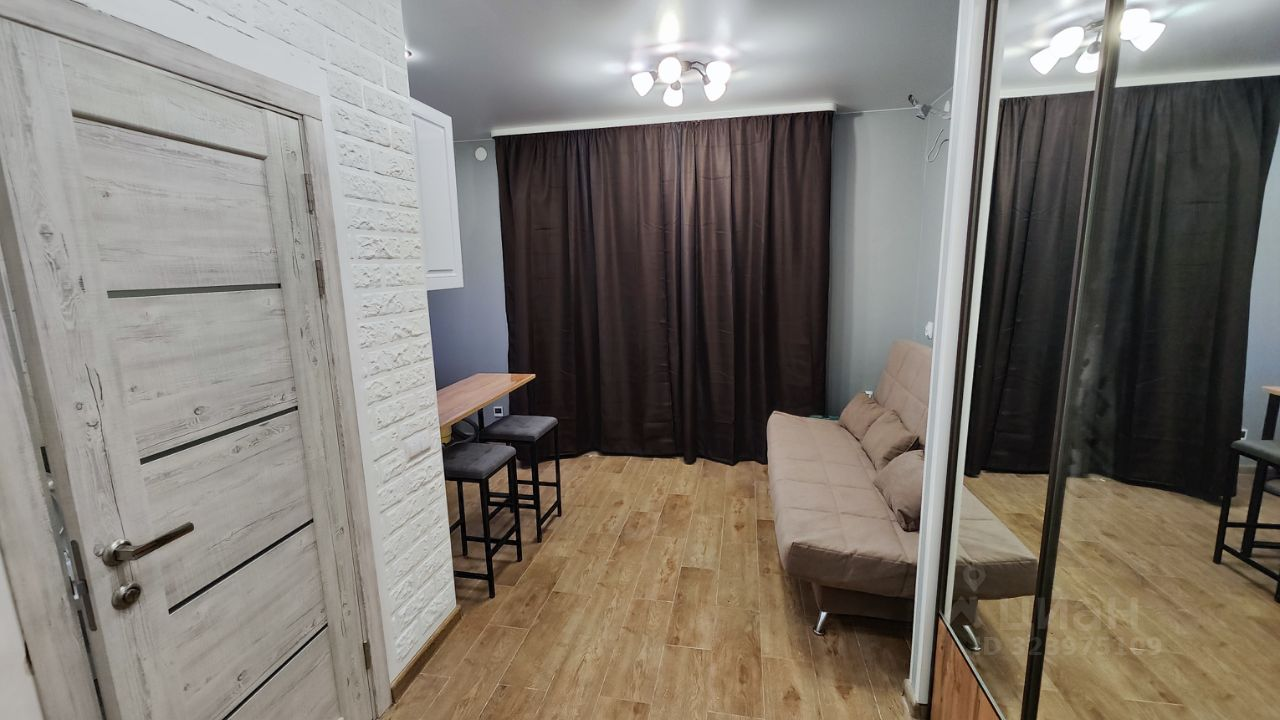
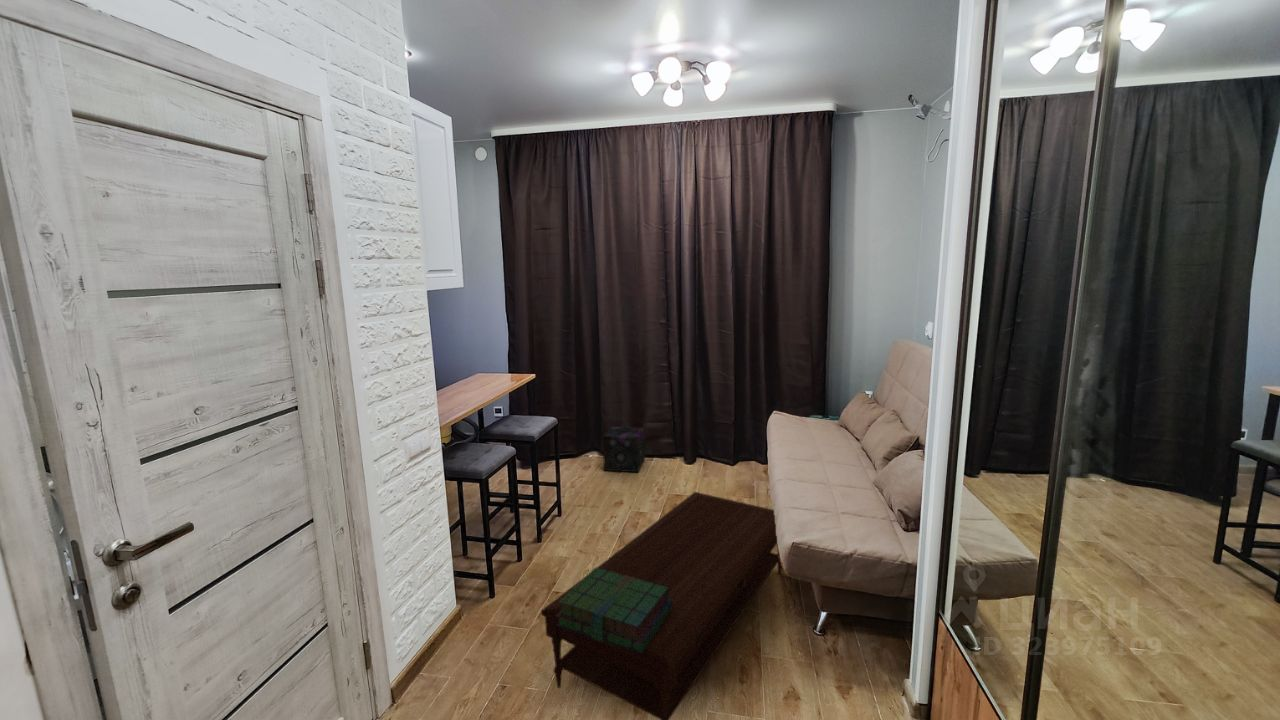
+ stack of books [556,567,672,654]
+ speaker [602,426,646,473]
+ coffee table [540,491,783,720]
